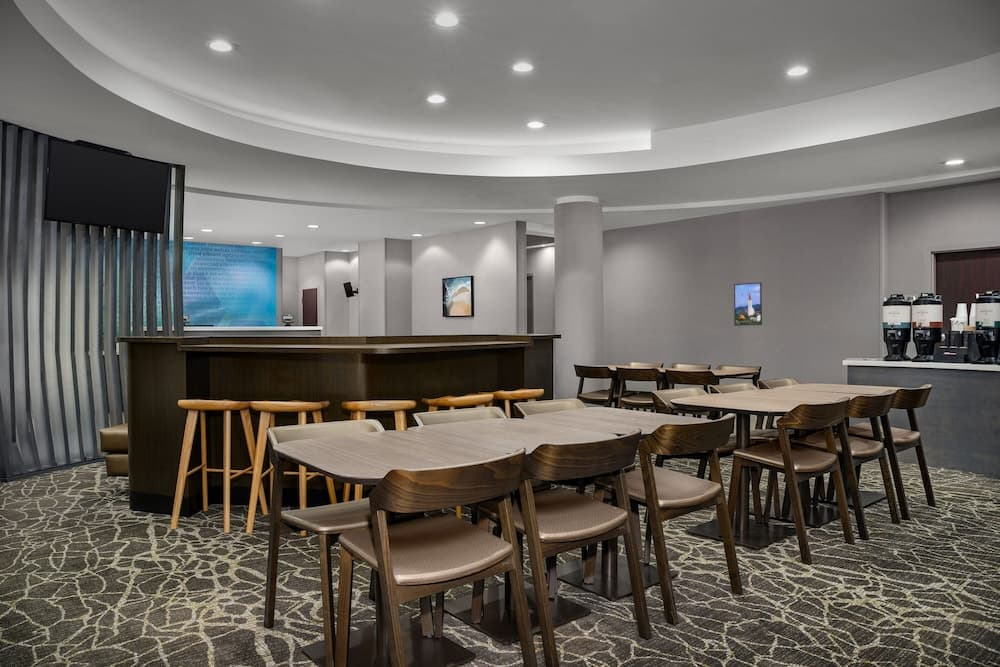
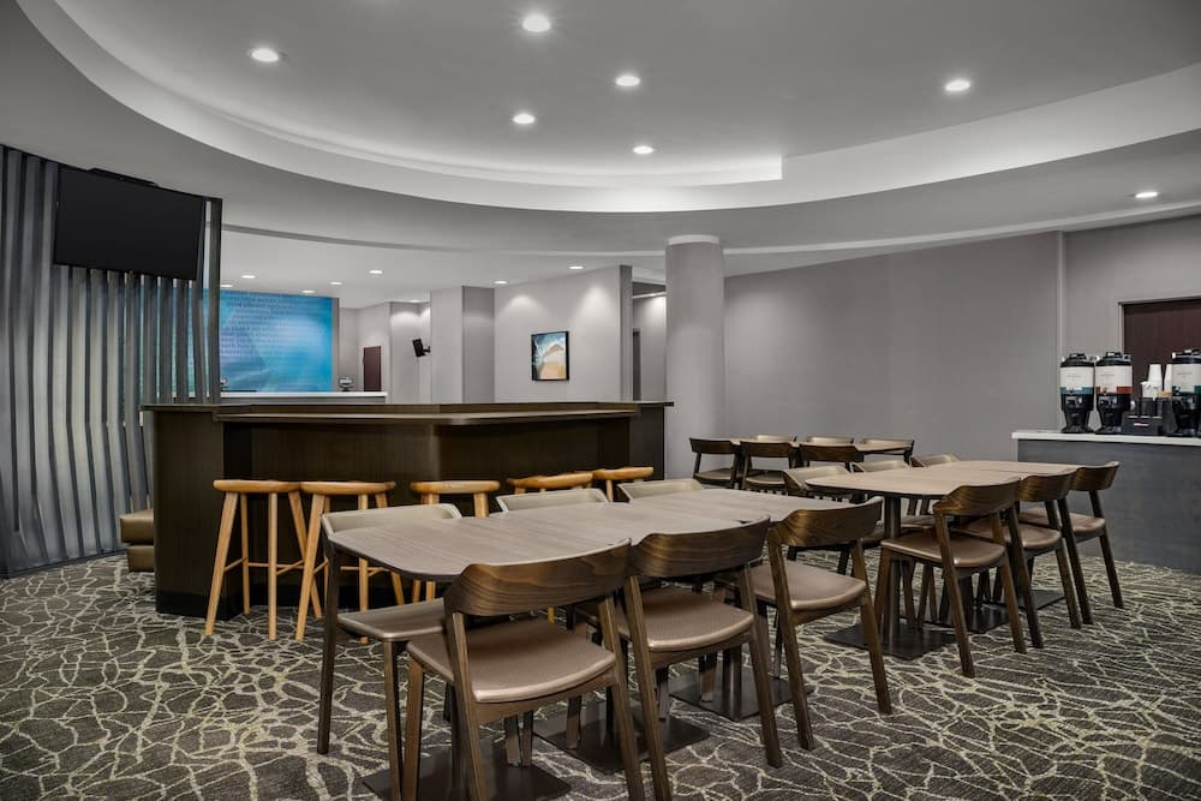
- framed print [733,281,763,327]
